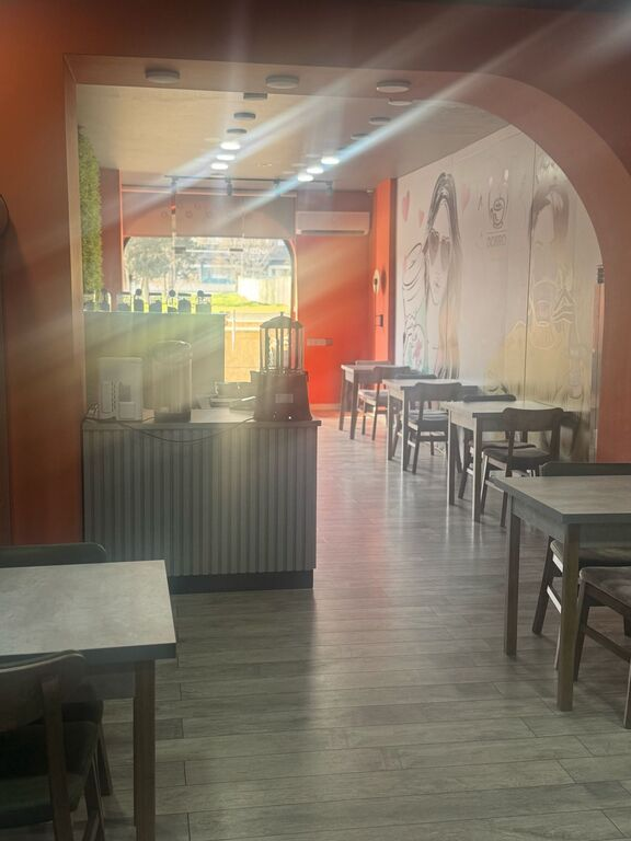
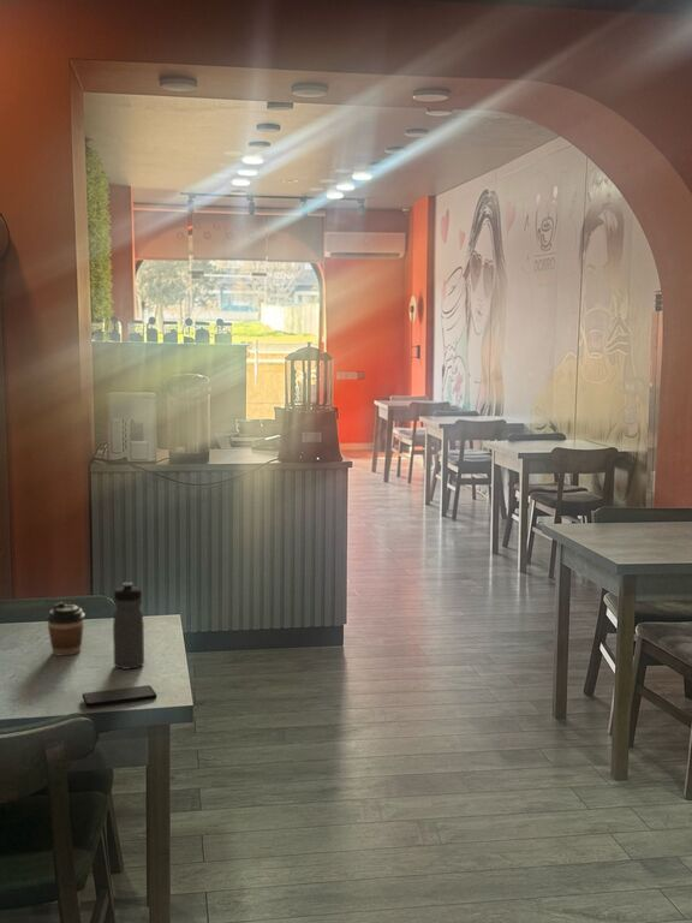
+ coffee cup [46,601,86,657]
+ water bottle [112,582,145,671]
+ smartphone [80,684,157,708]
